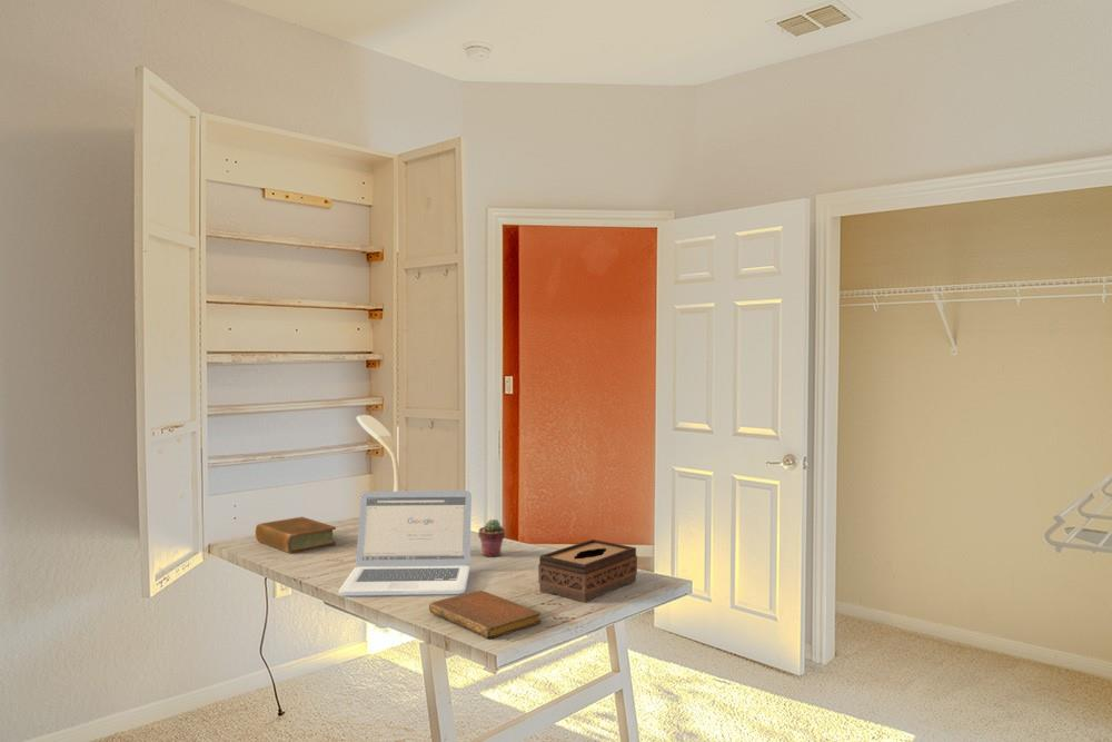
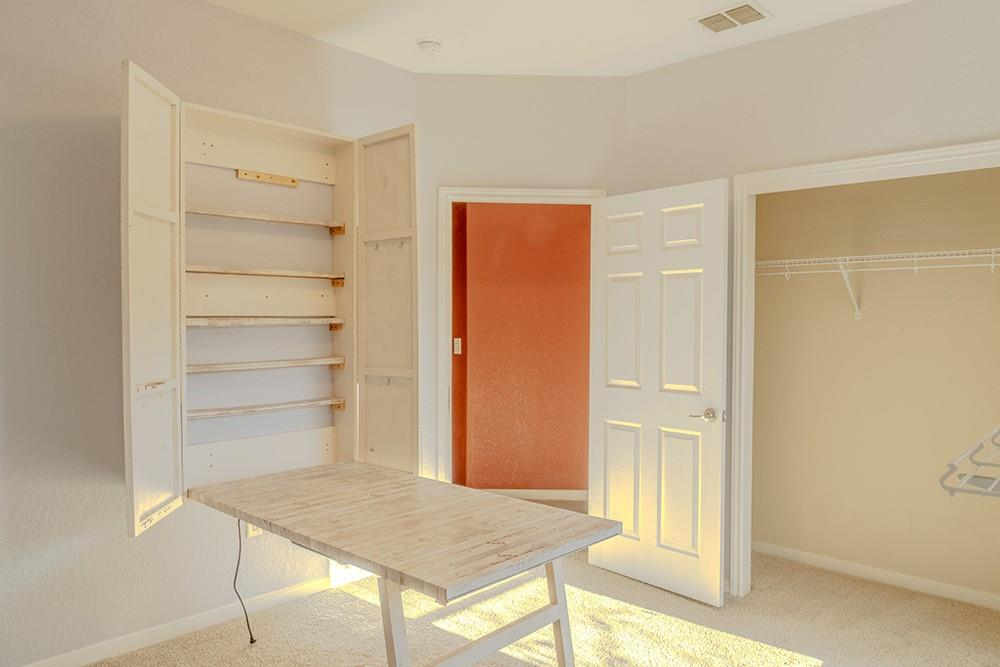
- book [254,516,337,555]
- tissue box [537,538,638,604]
- notebook [428,590,542,640]
- desk lamp [356,414,404,492]
- potted succulent [477,518,506,557]
- laptop [338,489,473,596]
